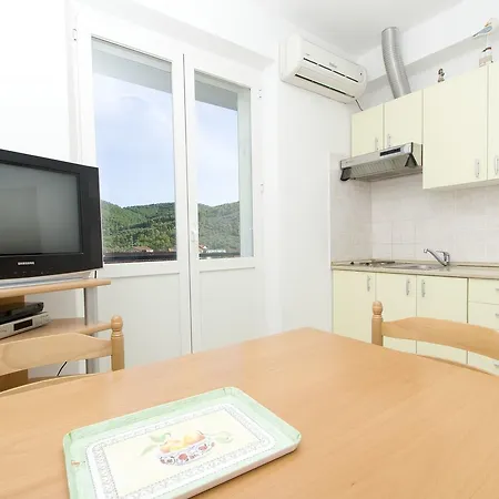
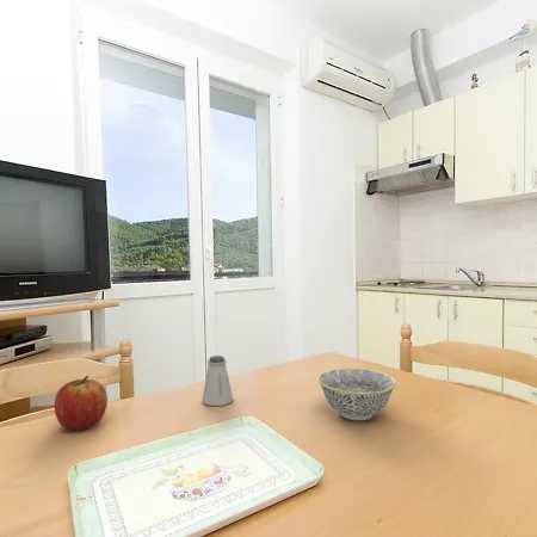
+ saltshaker [202,354,234,407]
+ bowl [316,366,397,421]
+ apple [54,375,109,431]
